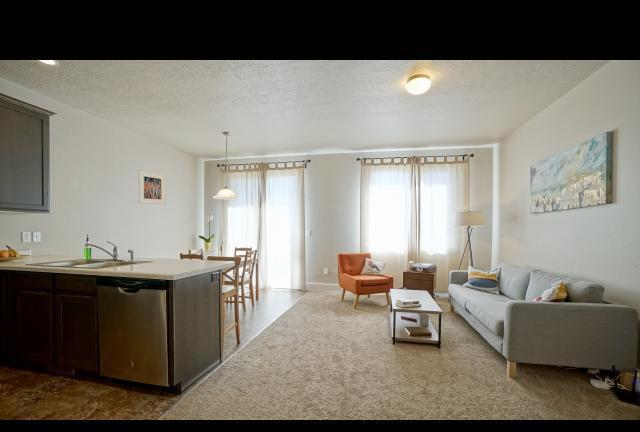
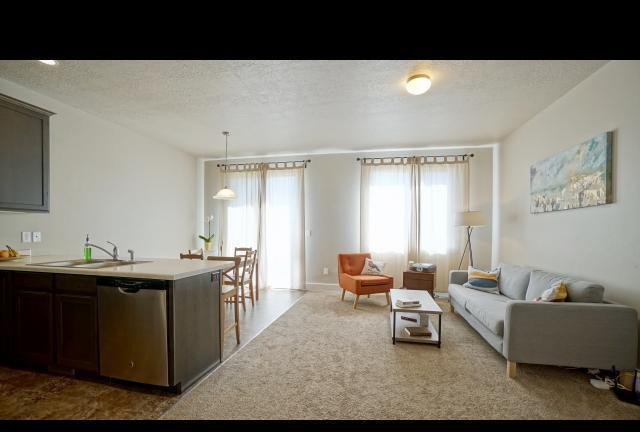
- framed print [137,169,166,205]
